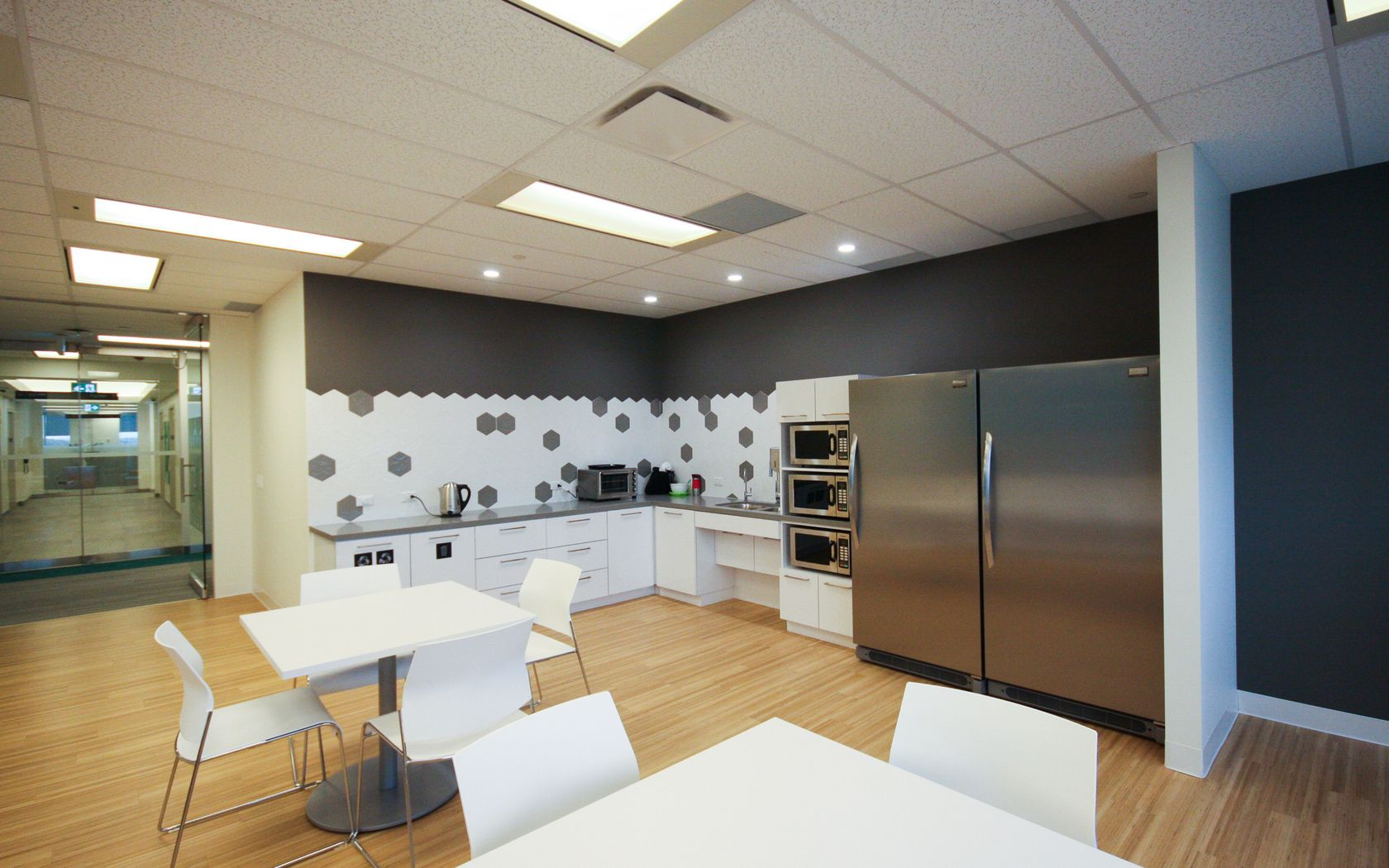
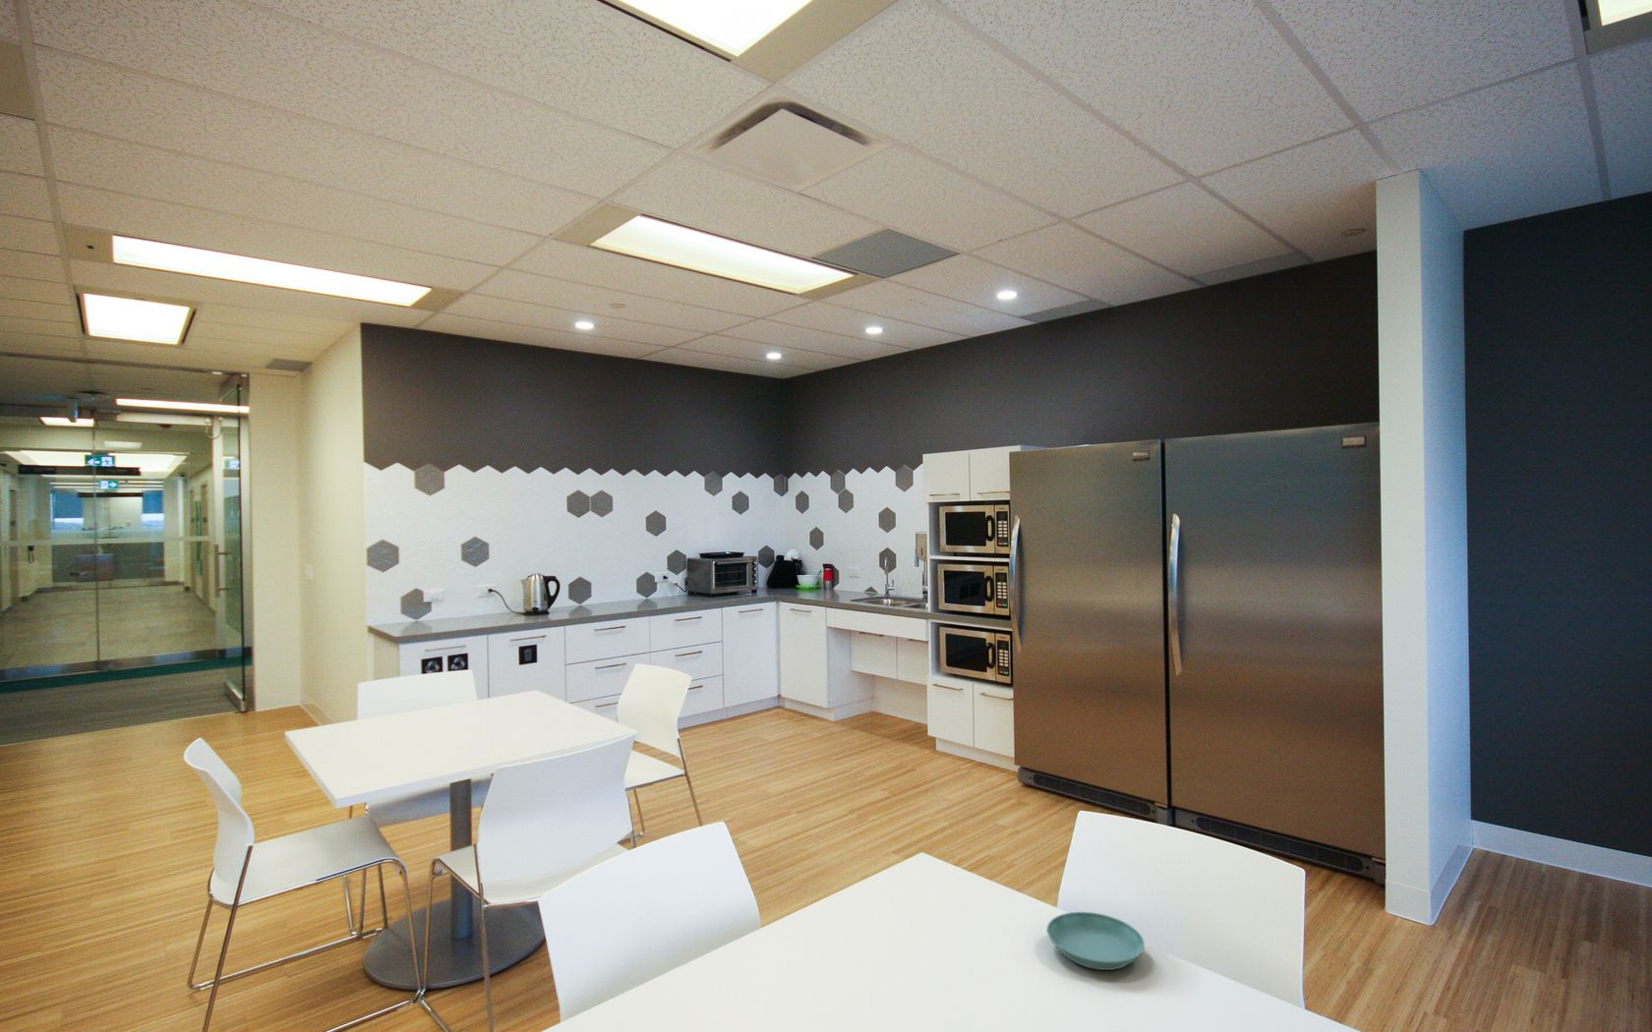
+ saucer [1047,911,1145,971]
